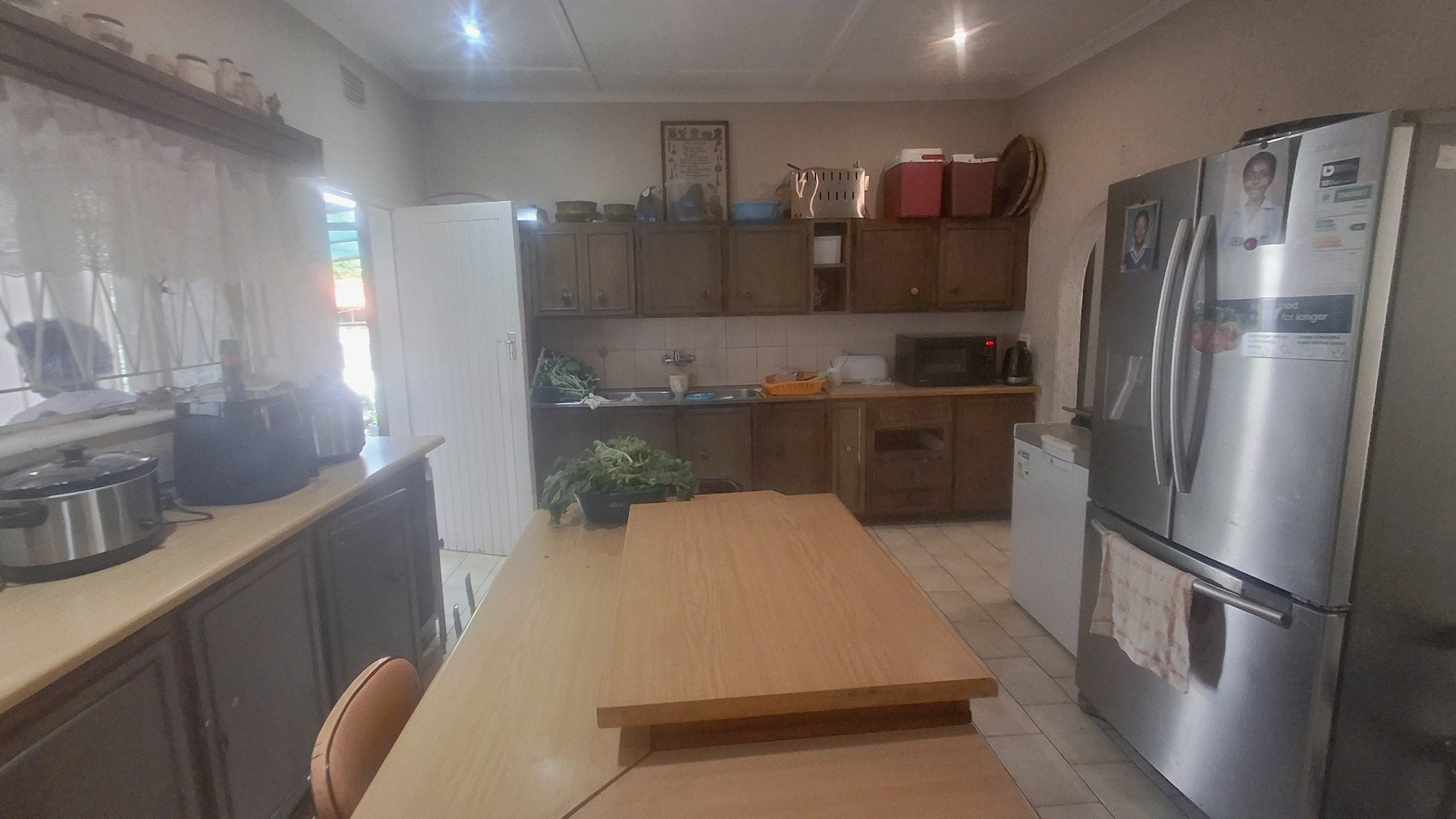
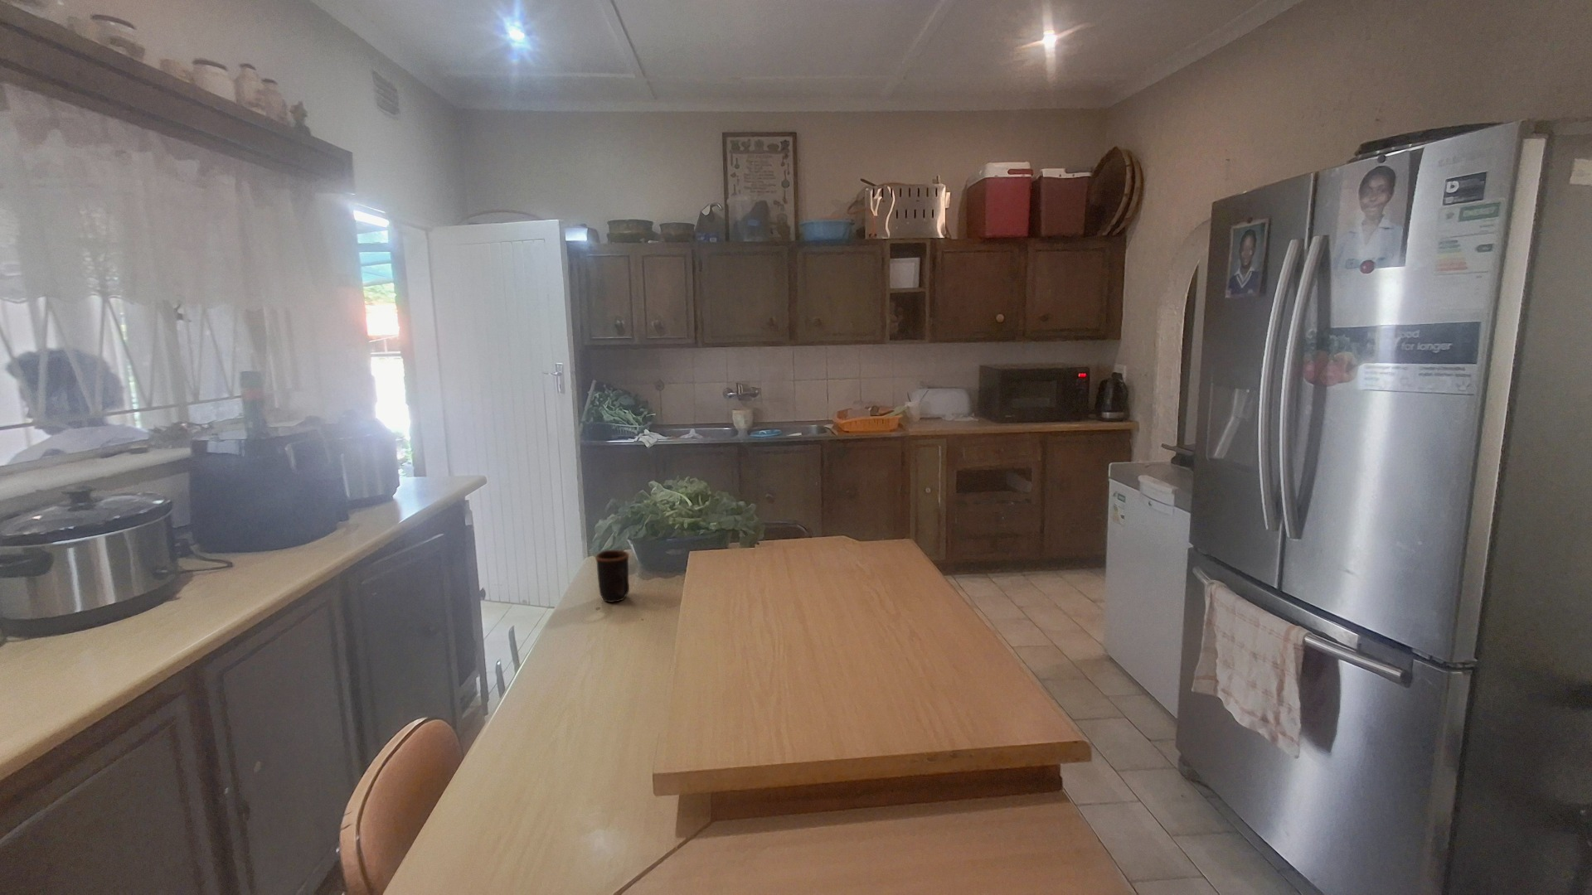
+ mug [595,550,630,603]
